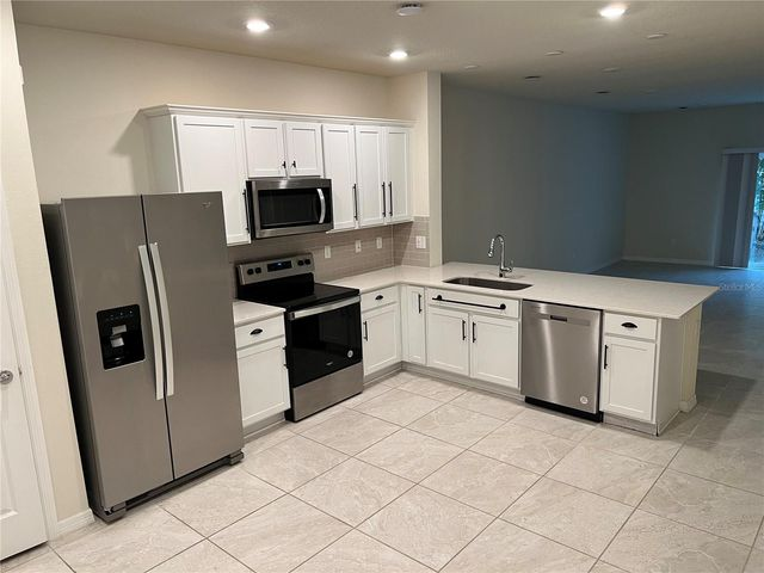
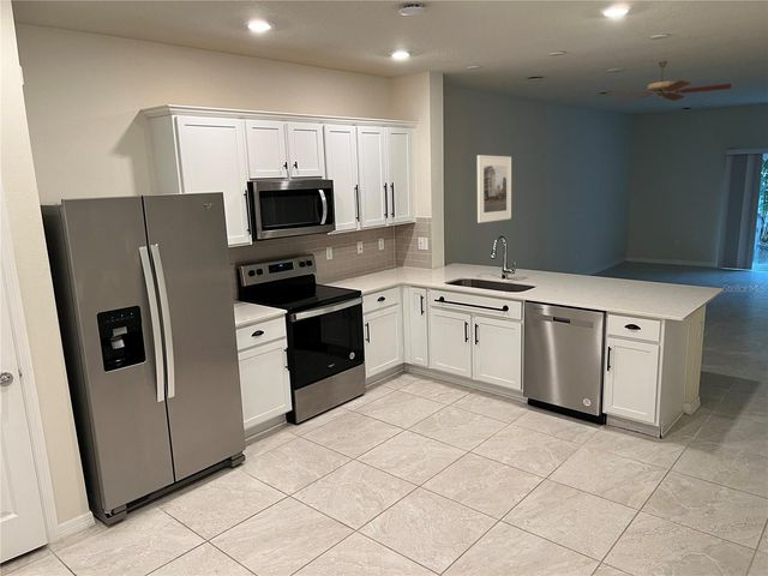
+ ceiling fan [604,60,733,104]
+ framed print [476,154,512,224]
